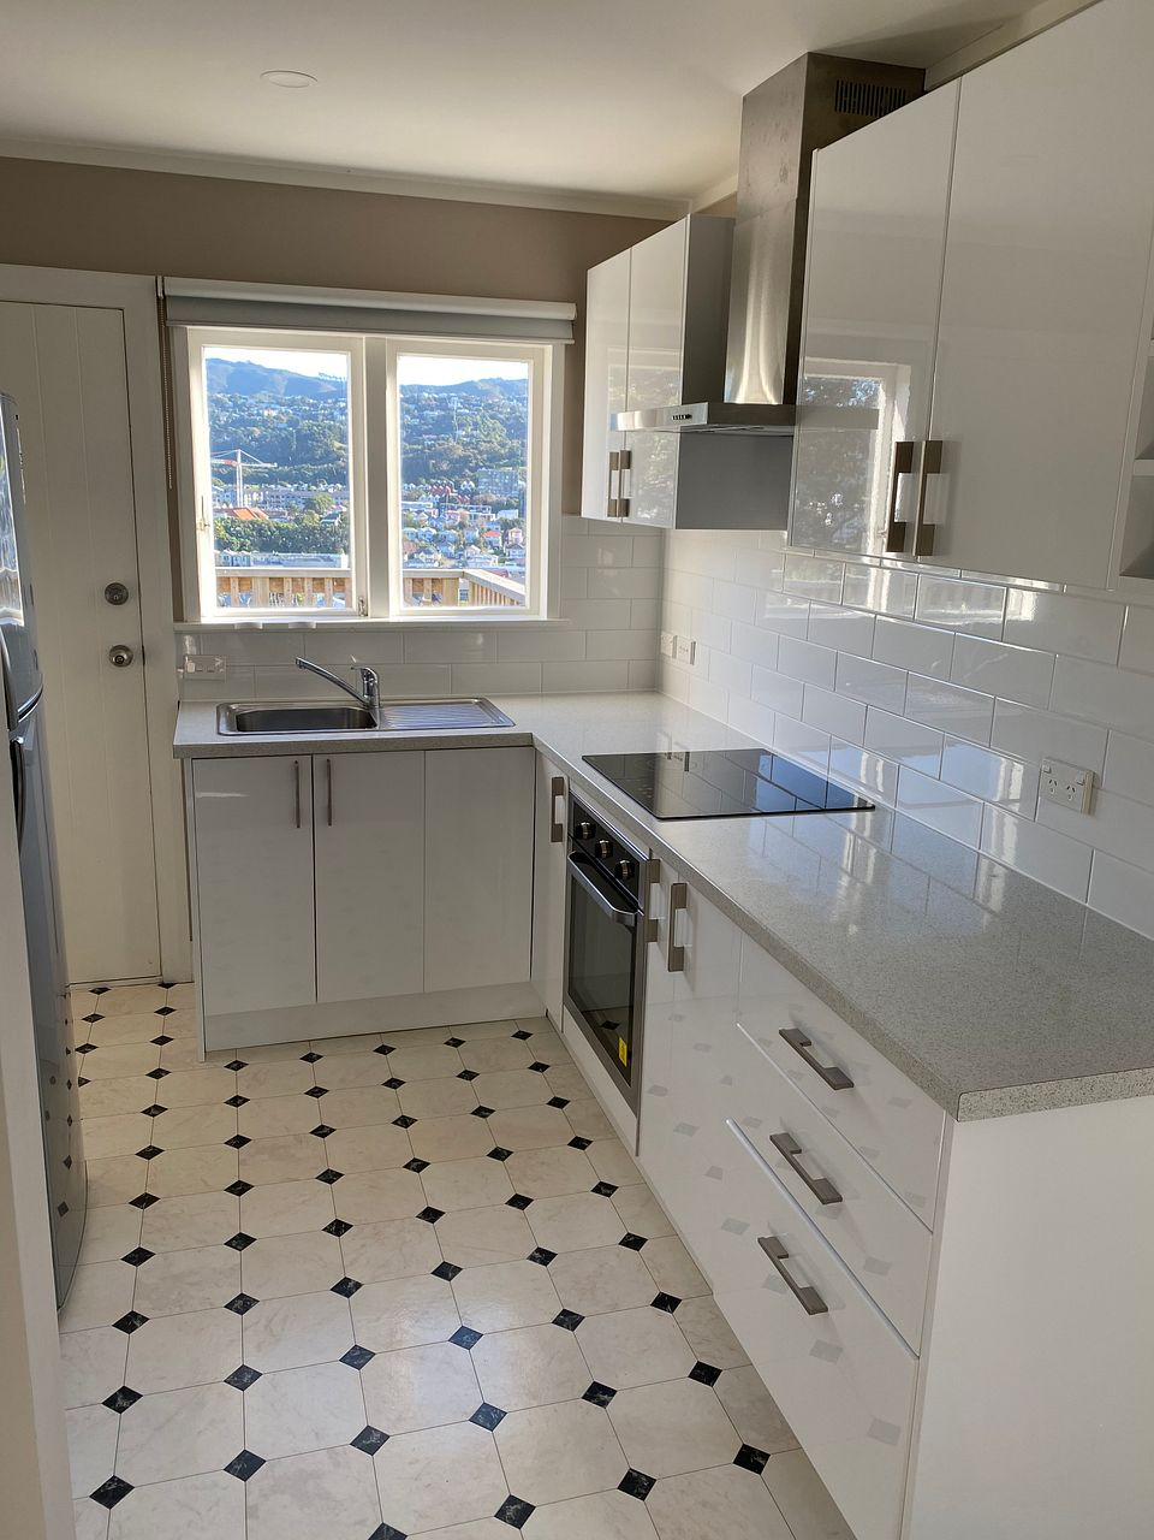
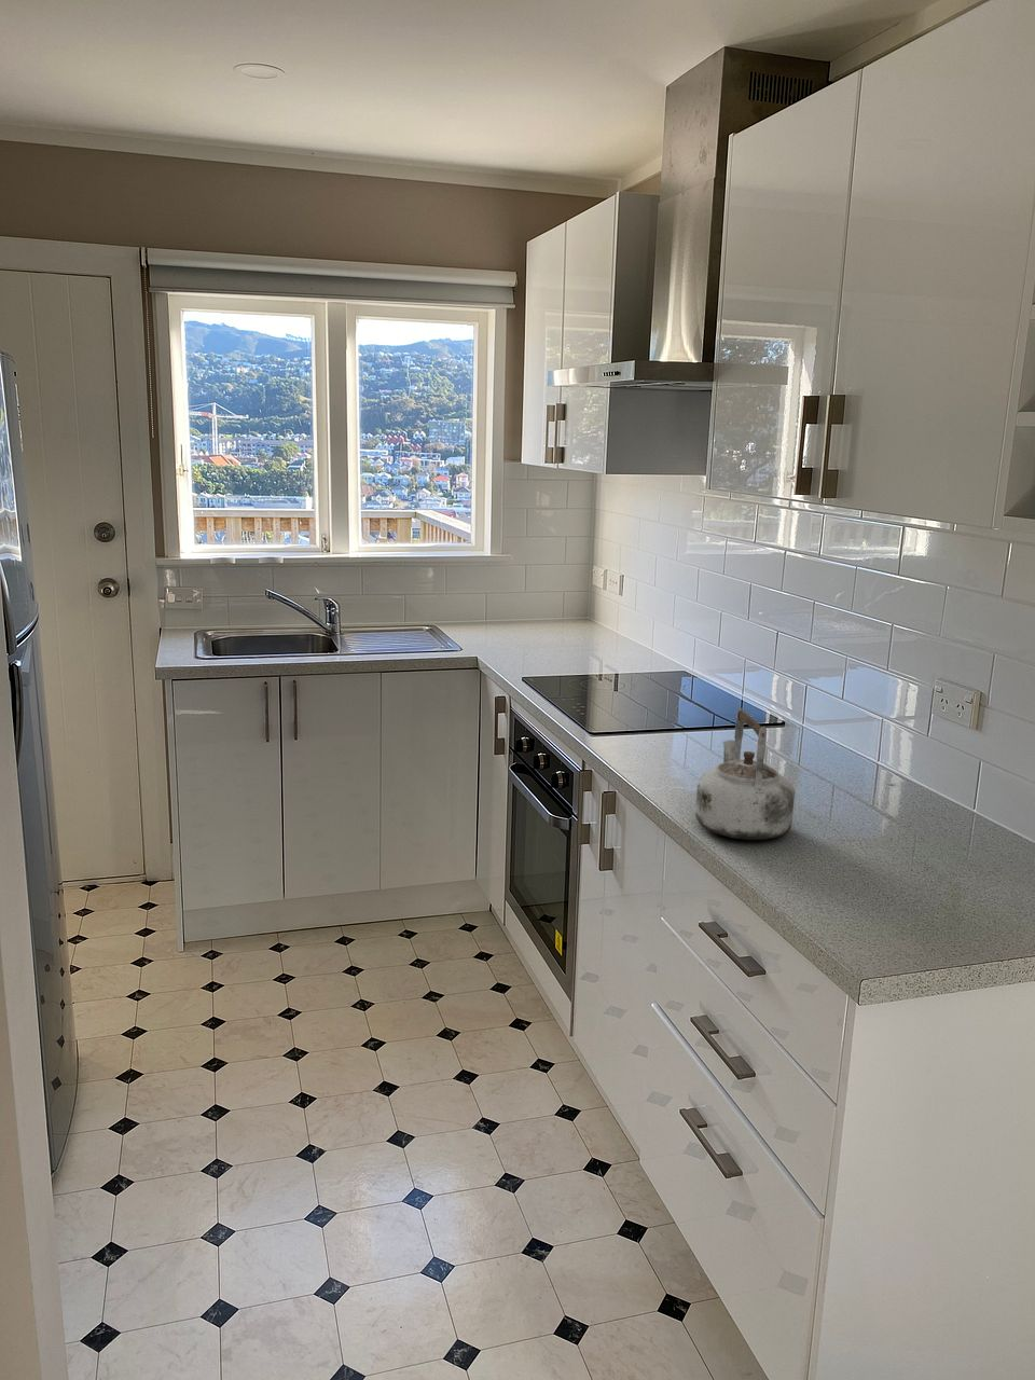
+ kettle [695,707,796,841]
